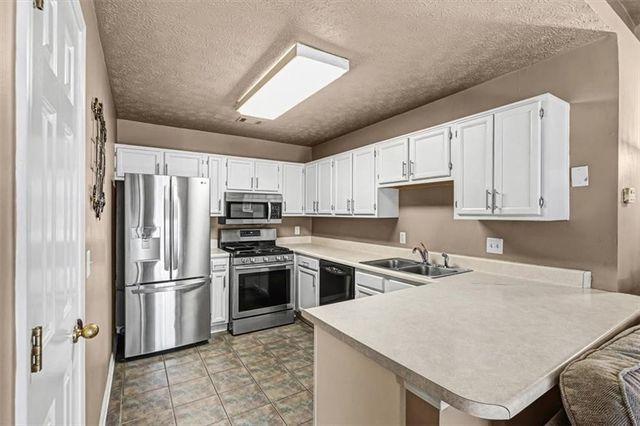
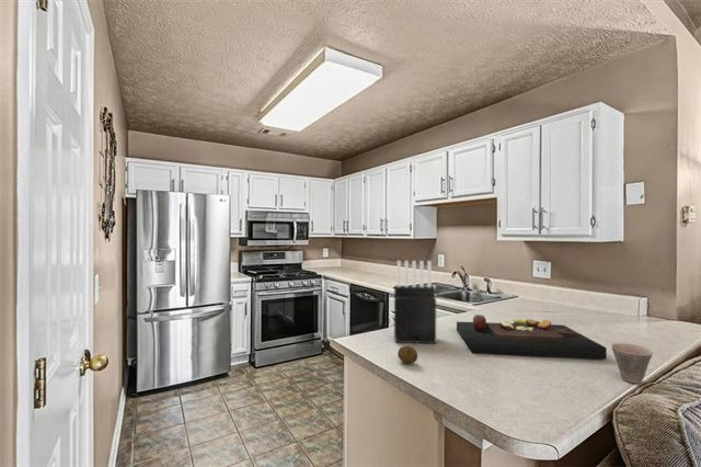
+ cutting board [456,314,608,361]
+ knife block [393,260,437,345]
+ fruit [397,345,418,365]
+ cup [610,342,654,385]
